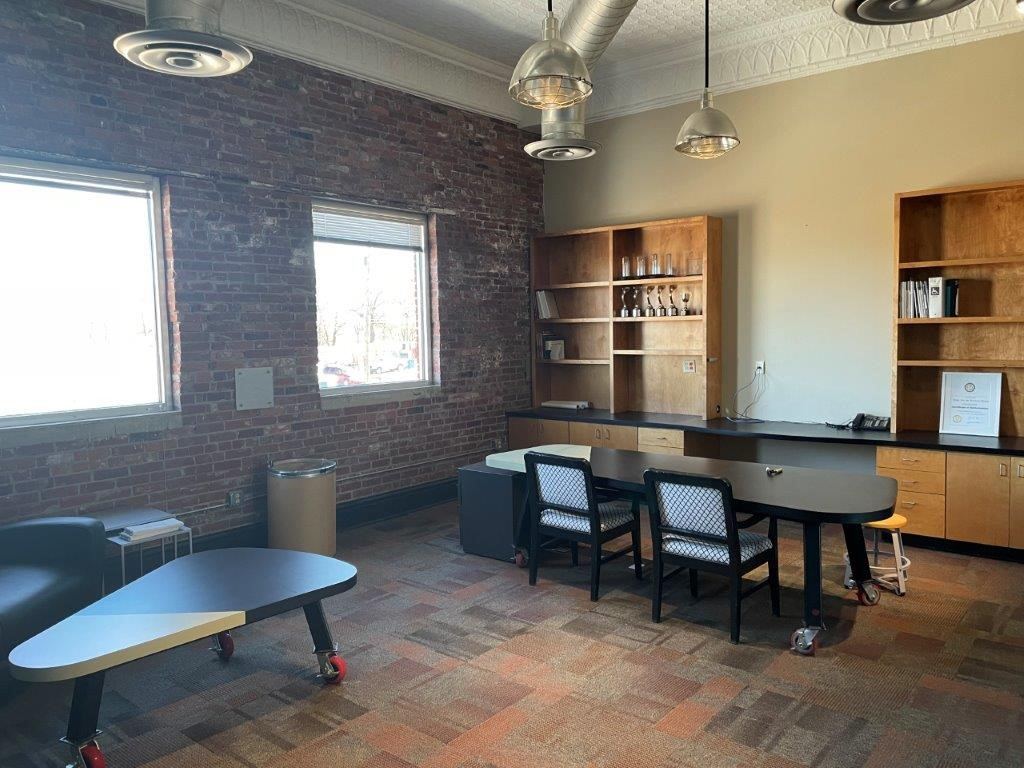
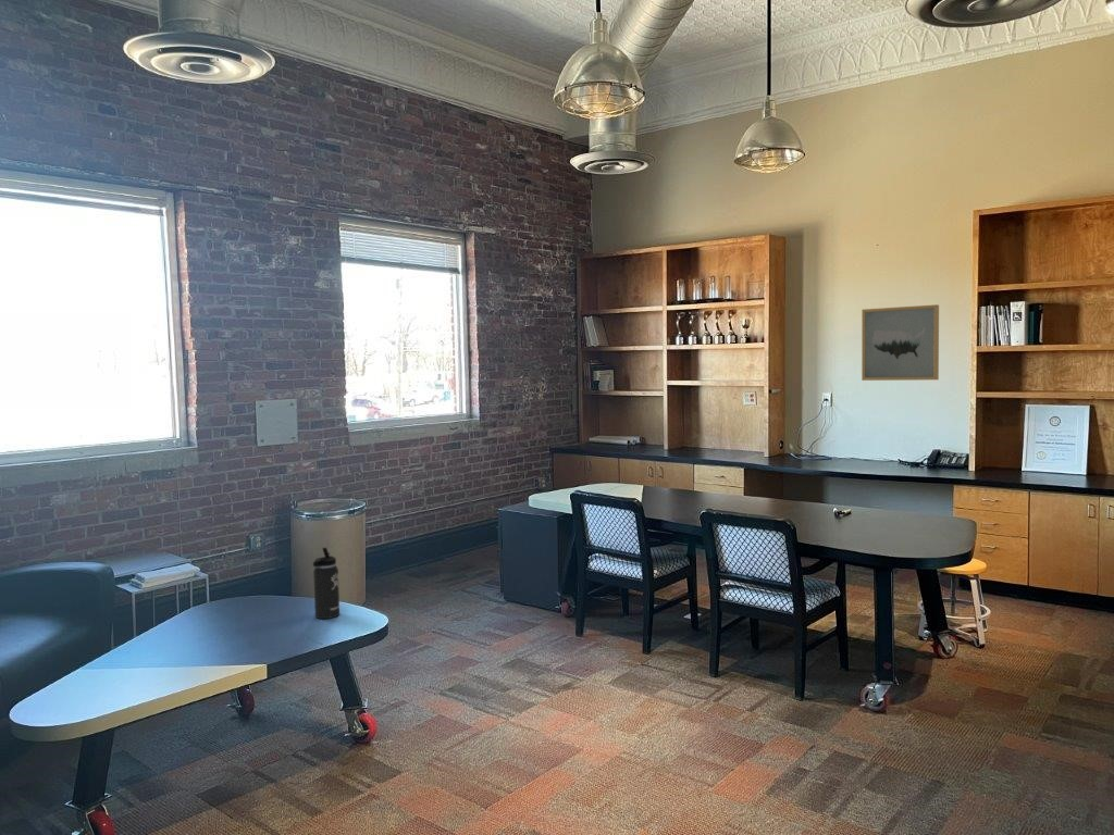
+ thermos bottle [312,547,341,620]
+ wall art [861,303,940,382]
